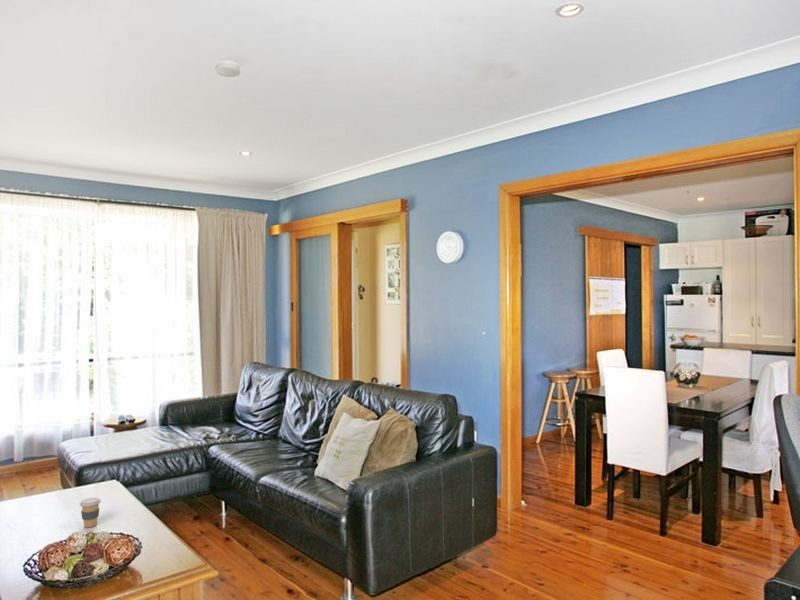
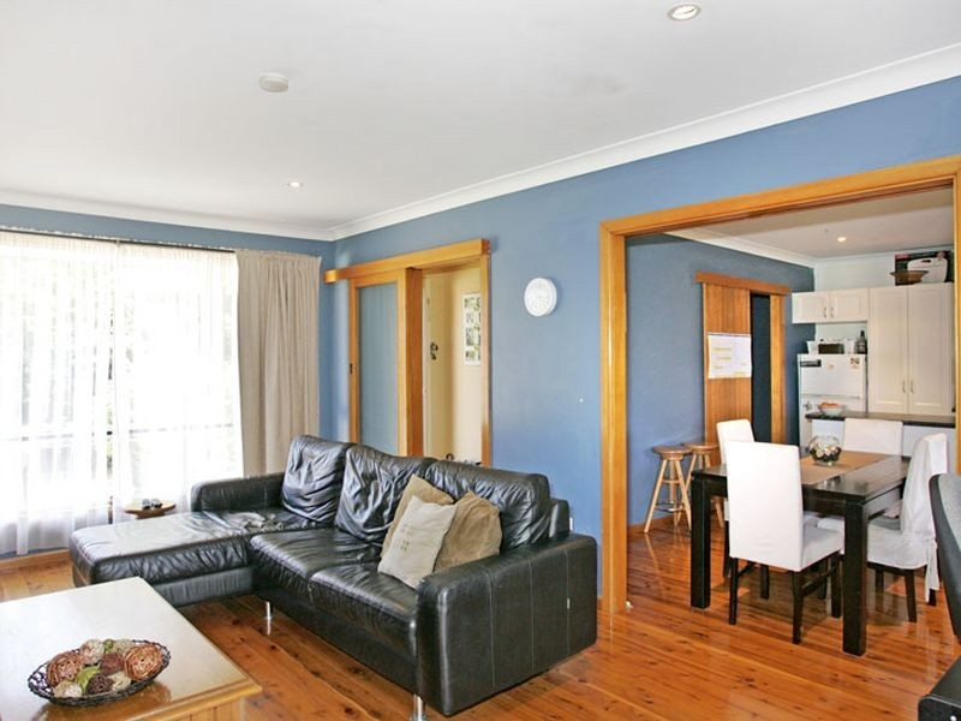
- coffee cup [79,497,102,528]
